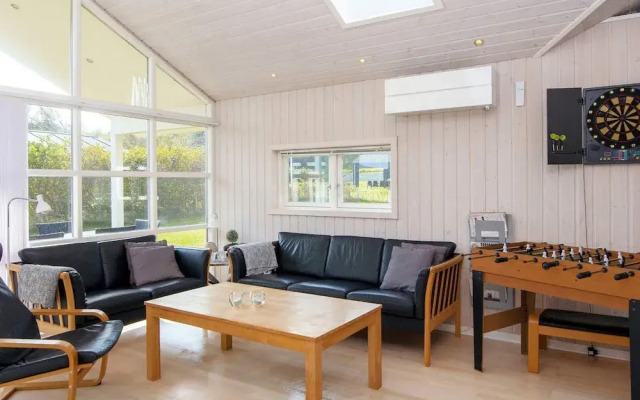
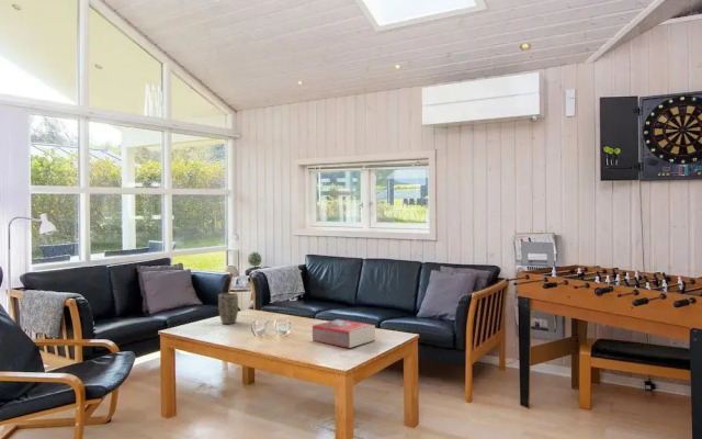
+ plant pot [217,292,239,325]
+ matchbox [312,318,376,349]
